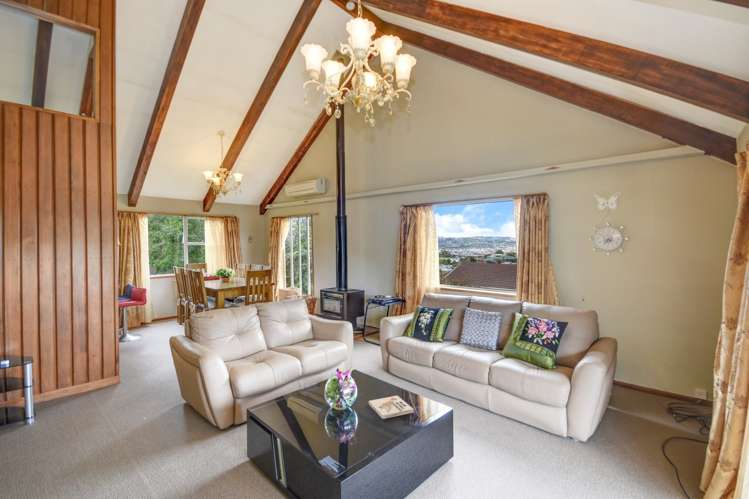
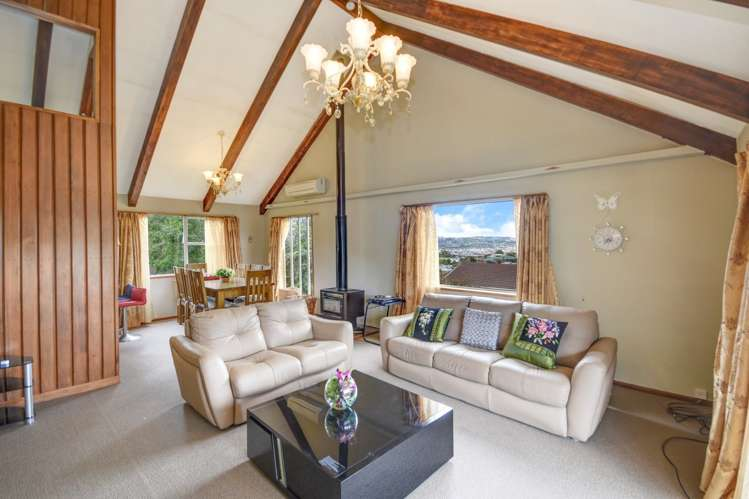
- book [368,395,415,420]
